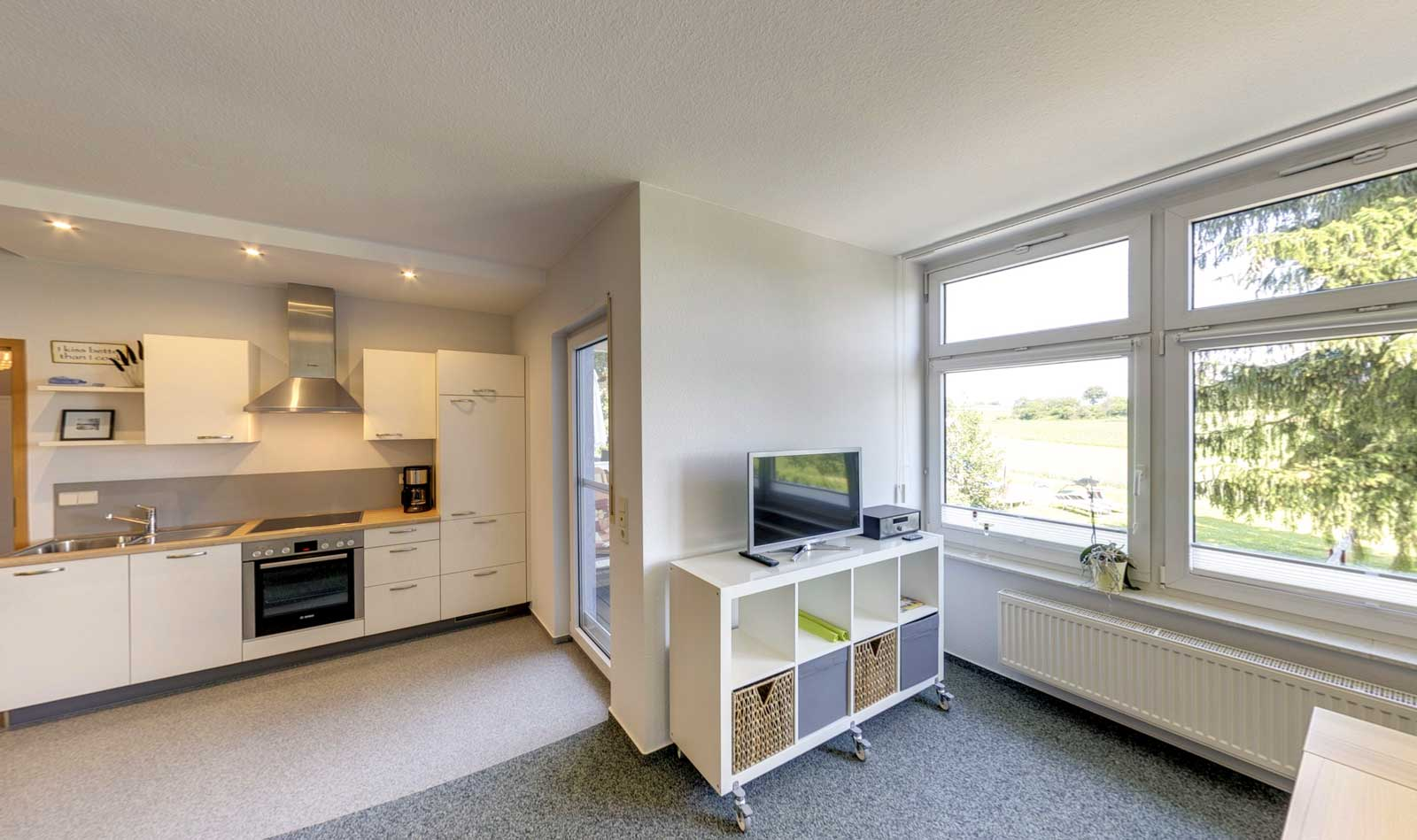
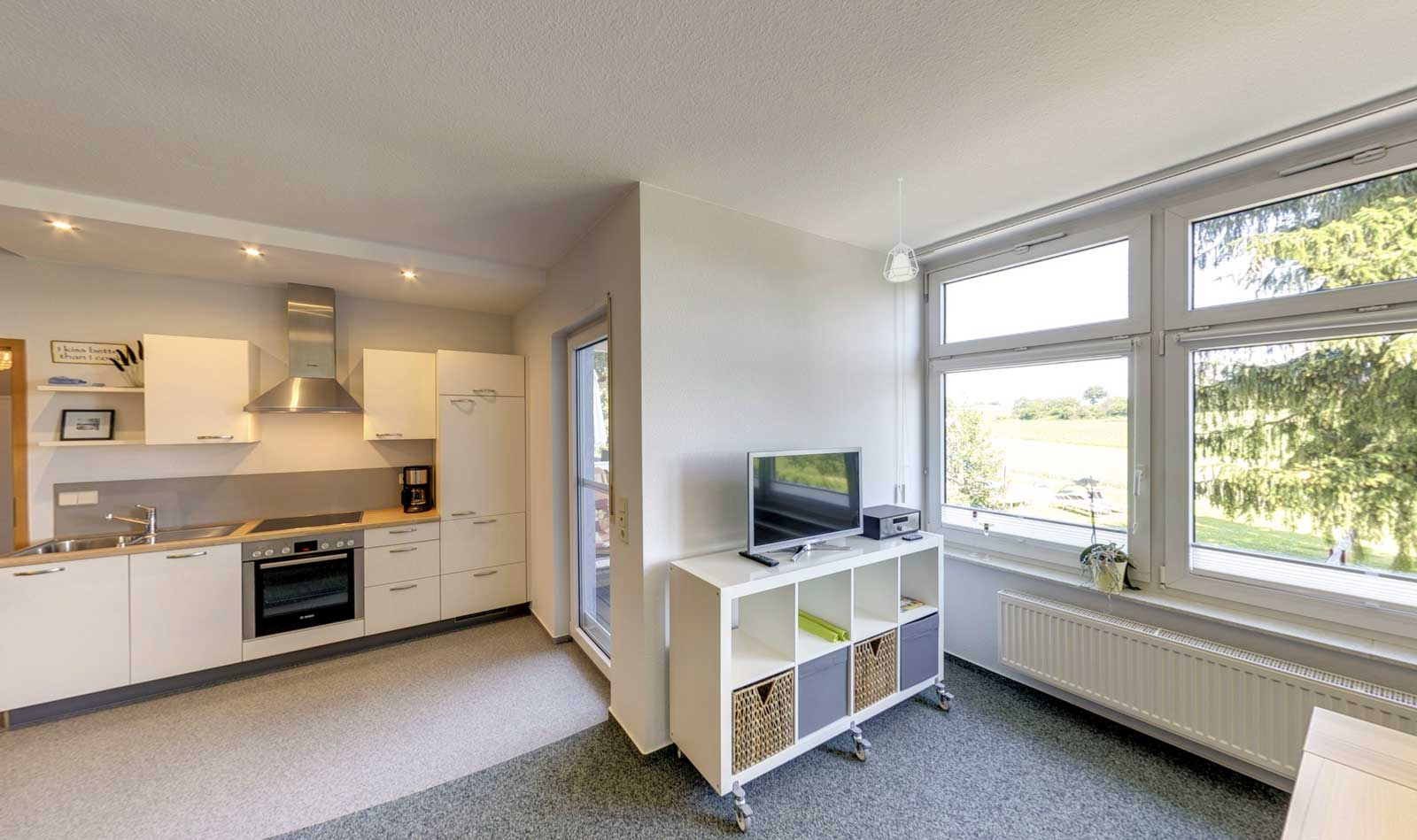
+ pendant lamp [882,177,920,283]
